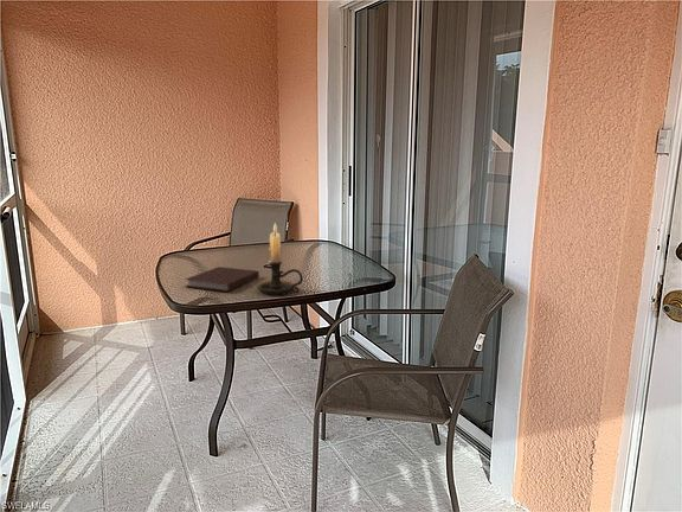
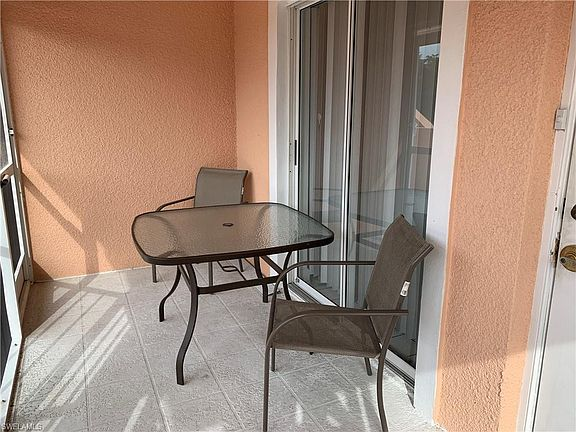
- candle holder [256,222,304,296]
- notebook [184,265,260,293]
